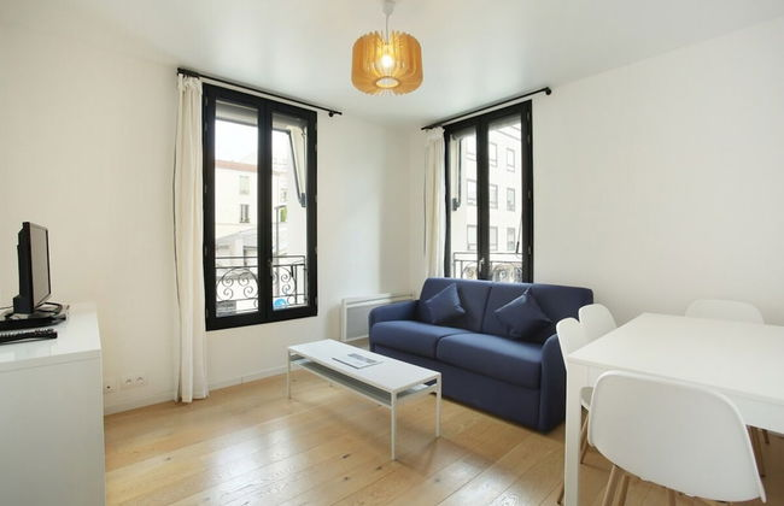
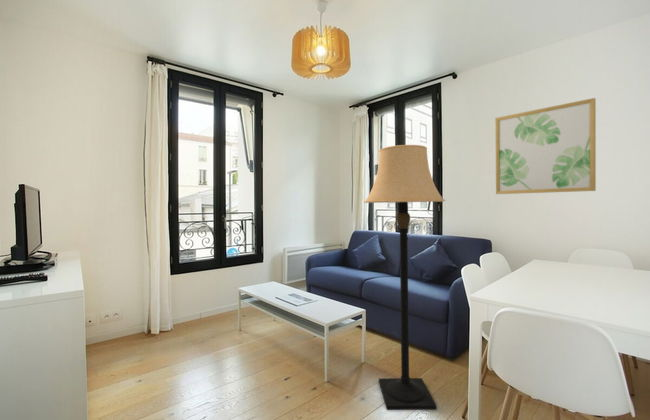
+ lamp [363,144,446,411]
+ wall art [494,97,597,195]
